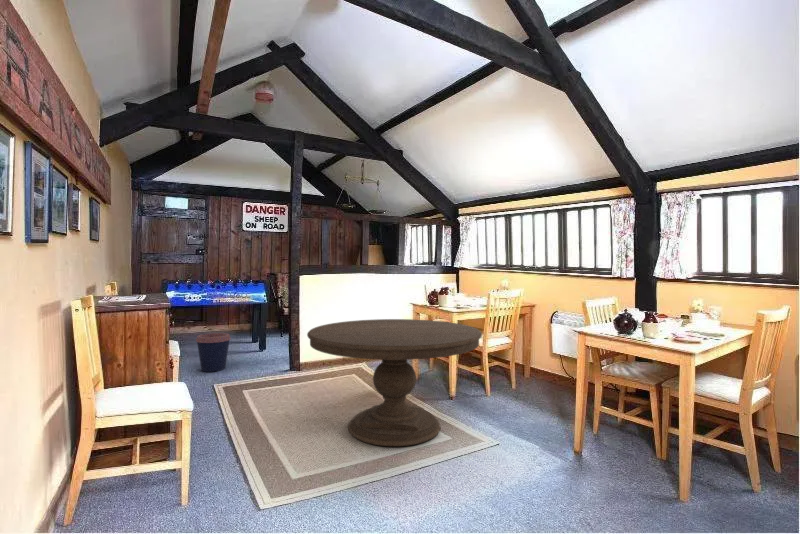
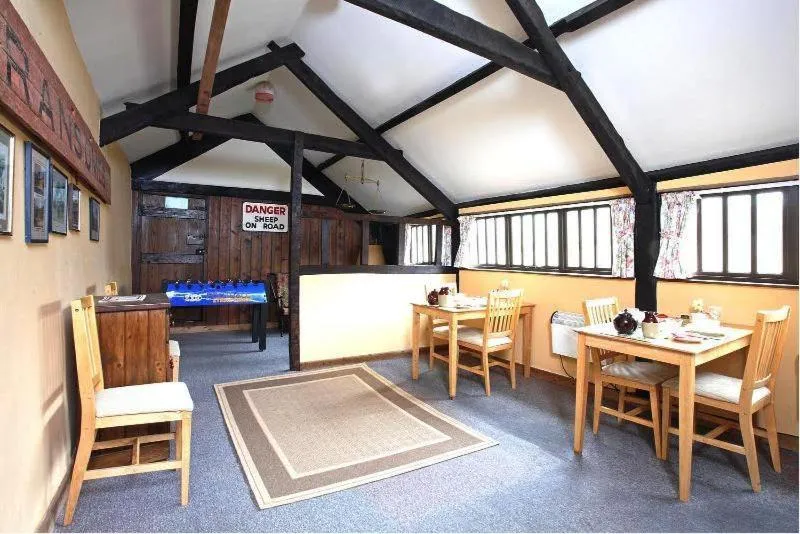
- dining table [306,318,483,447]
- coffee cup [195,332,232,373]
